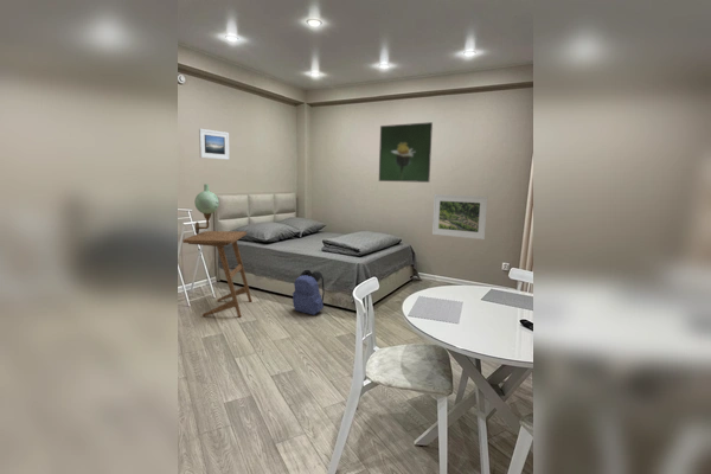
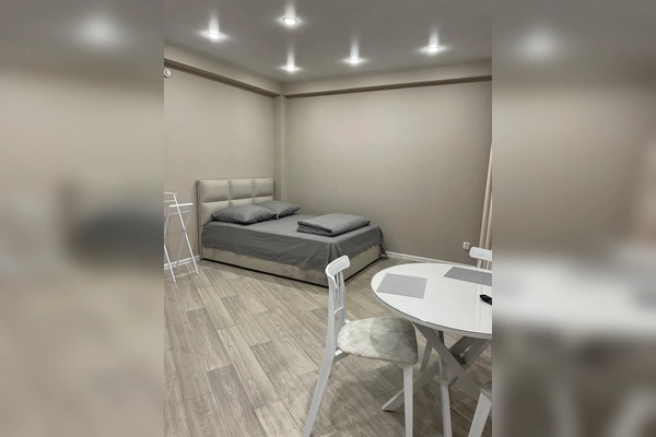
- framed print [431,193,489,241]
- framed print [198,128,231,161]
- wall lamp [193,182,220,235]
- side table [181,230,252,318]
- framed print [378,121,434,184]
- backpack [292,269,326,316]
